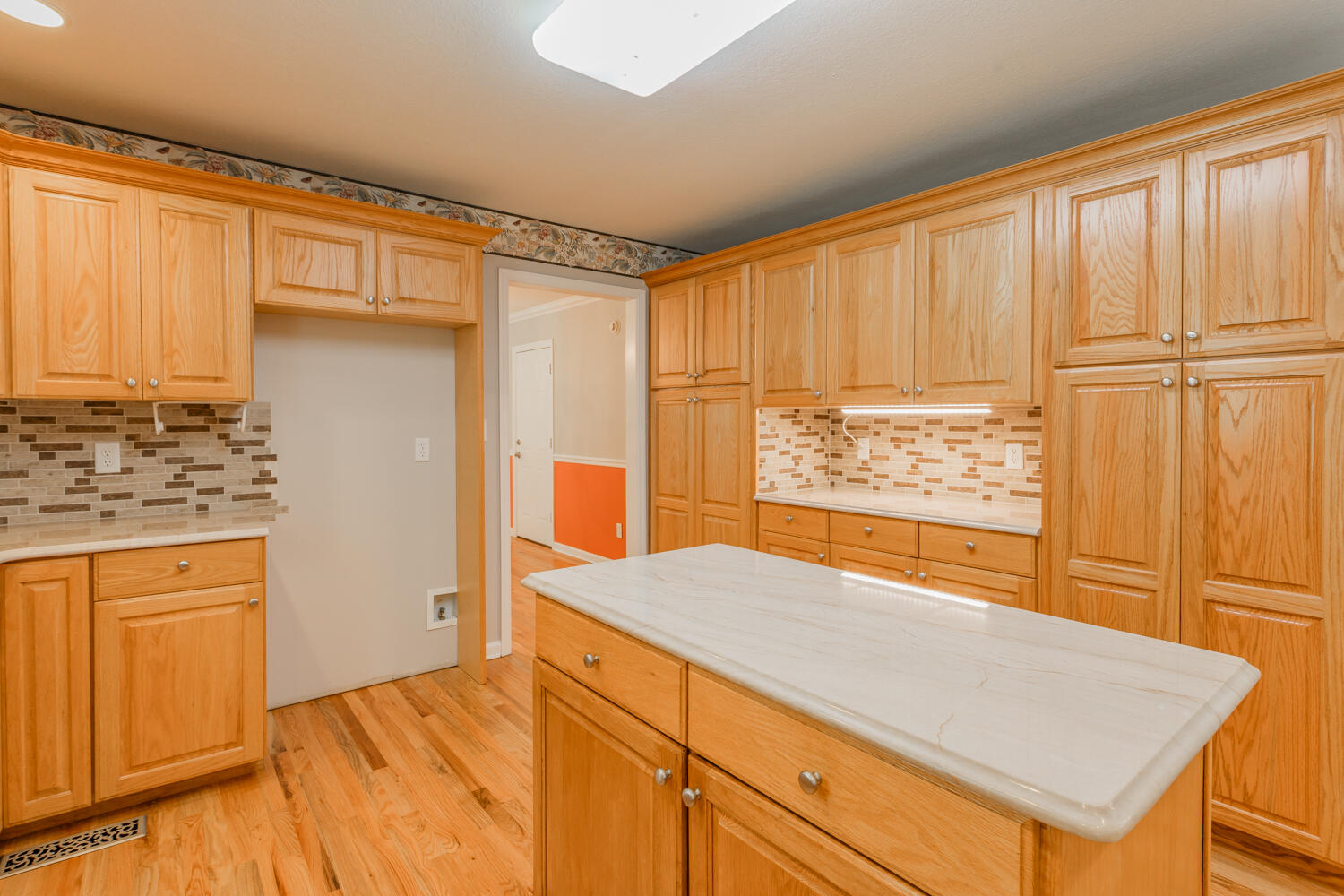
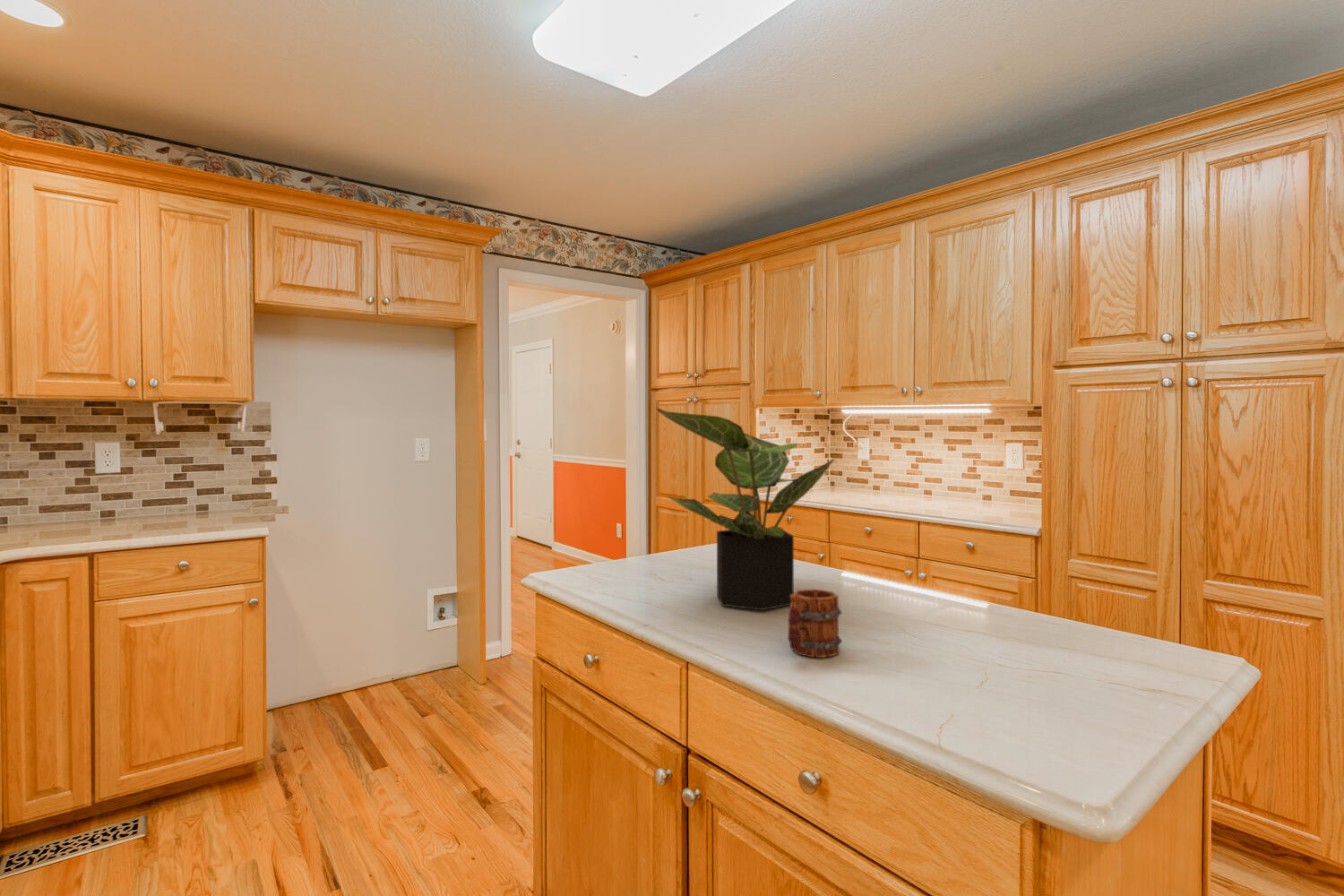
+ potted plant [656,408,838,611]
+ mug [787,589,843,659]
